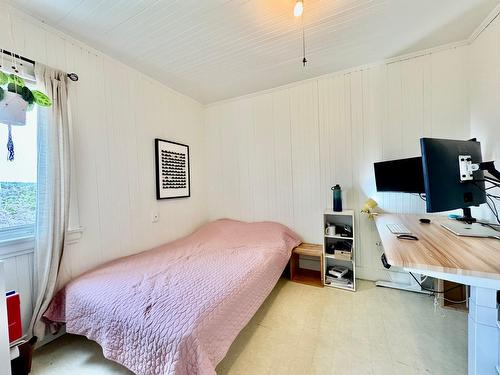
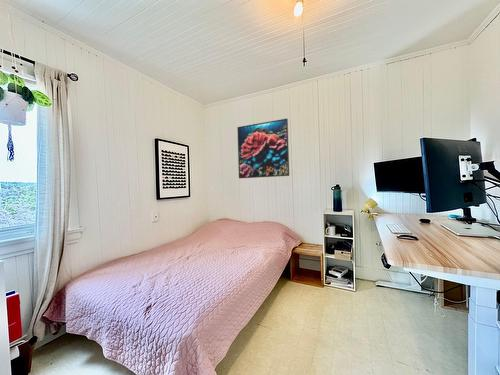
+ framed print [236,118,290,179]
